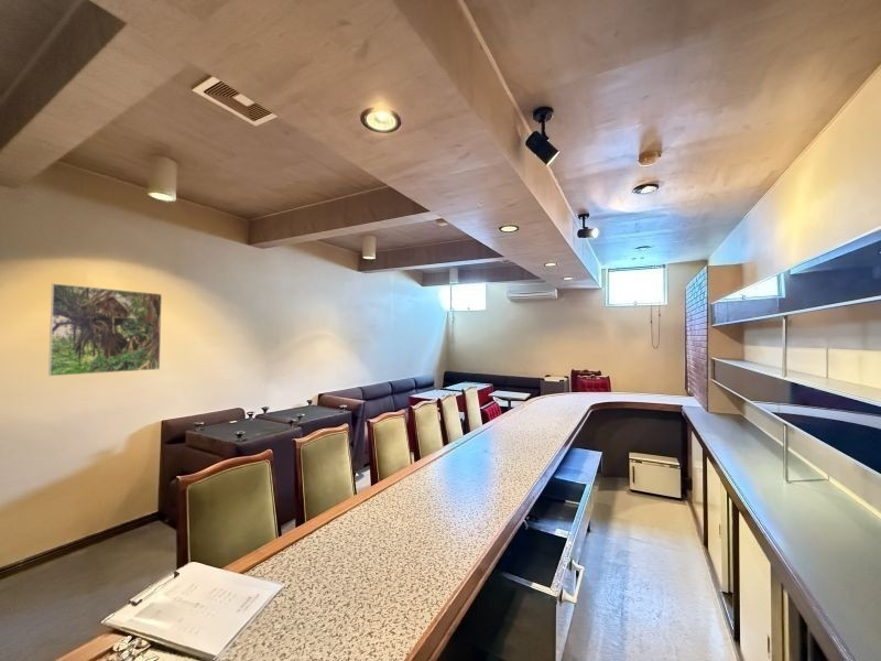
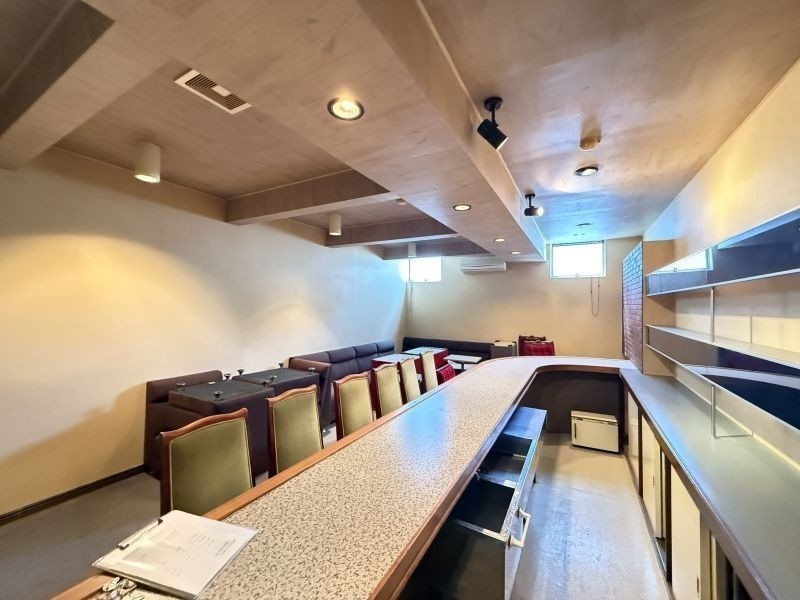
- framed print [47,282,163,377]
